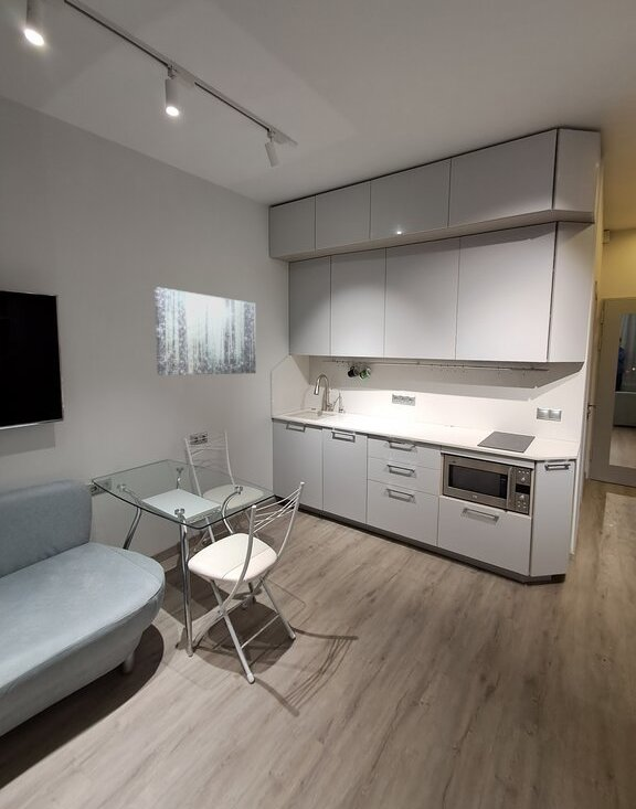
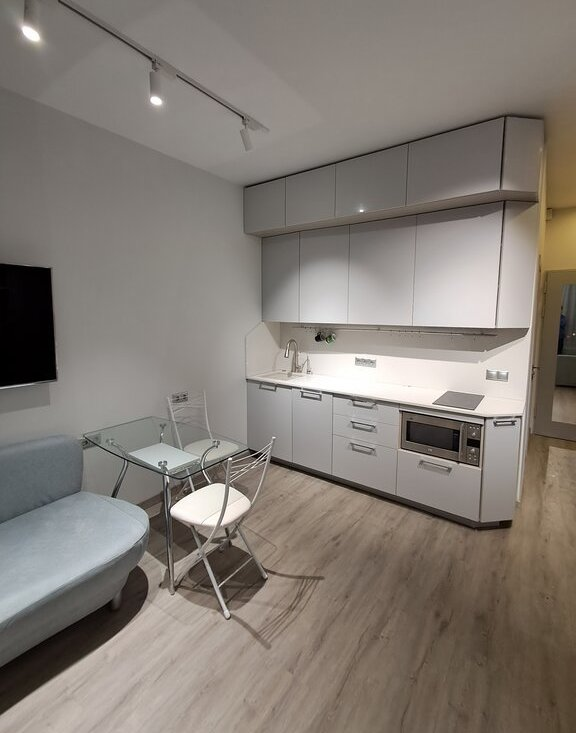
- wall art [153,286,257,376]
